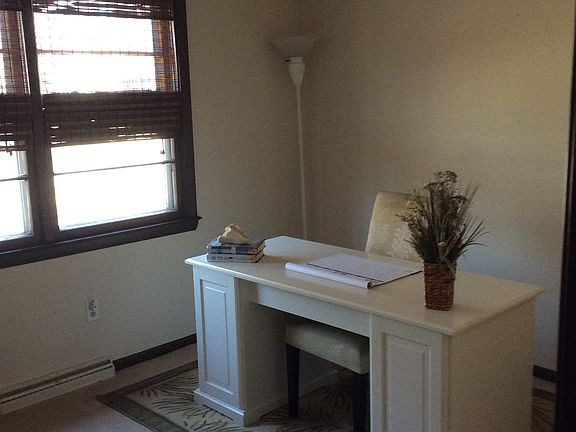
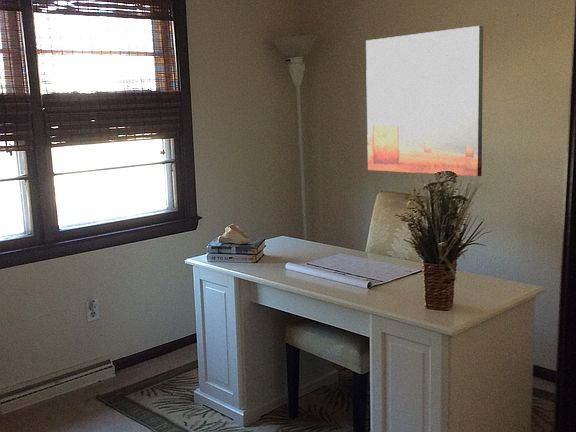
+ wall art [365,25,484,177]
